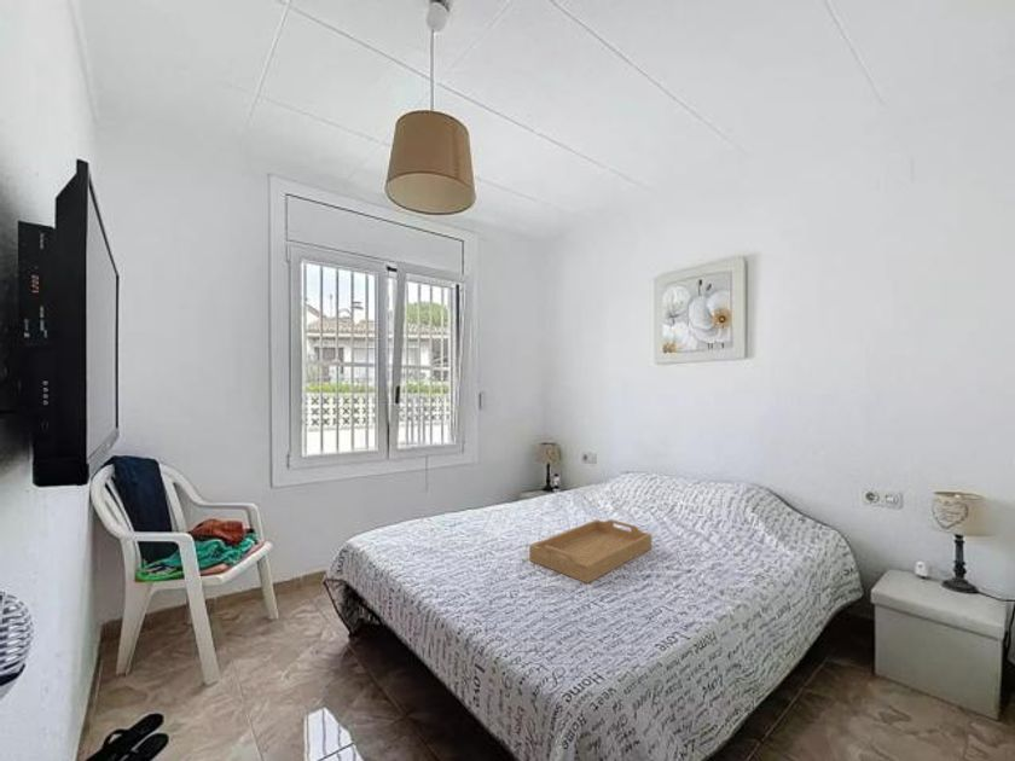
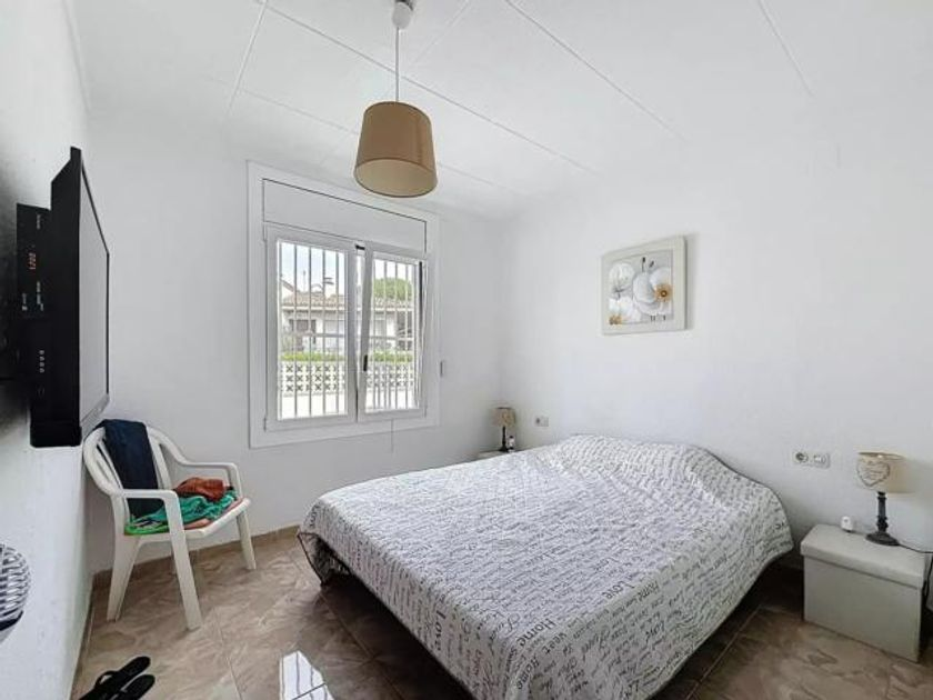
- serving tray [528,518,652,585]
